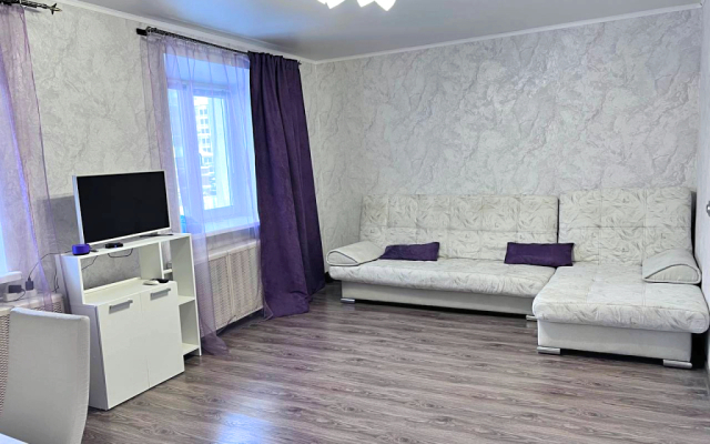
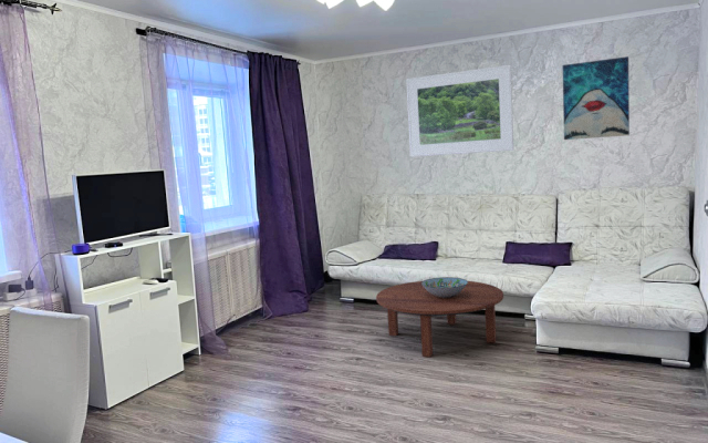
+ decorative bowl [421,276,469,298]
+ wall art [562,55,631,141]
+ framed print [405,64,514,157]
+ coffee table [375,280,504,358]
